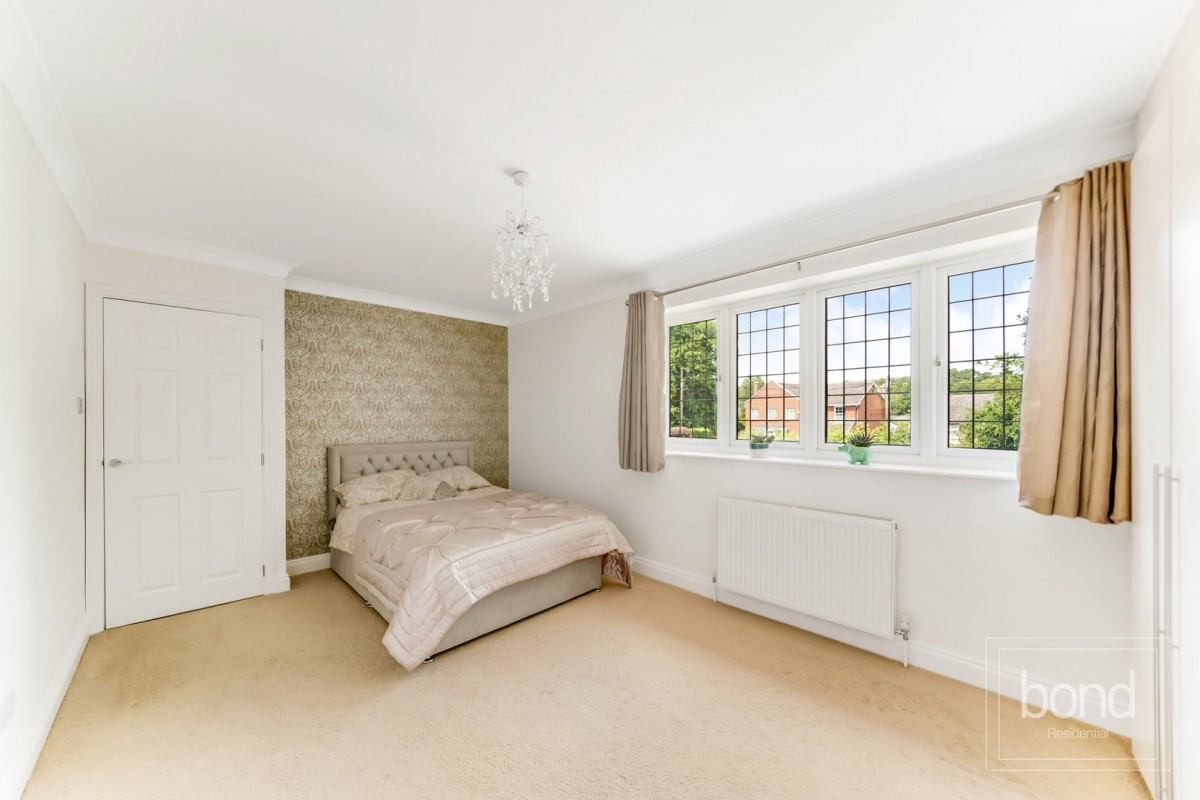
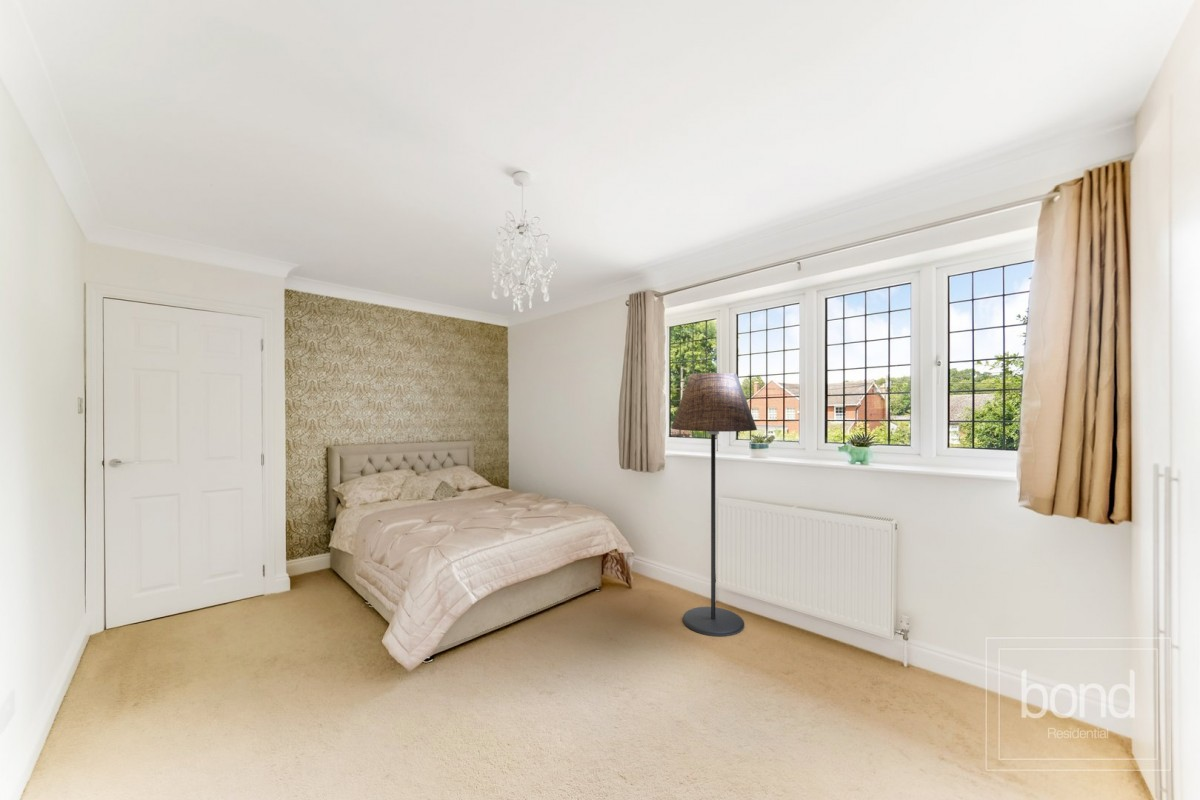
+ floor lamp [670,372,758,638]
